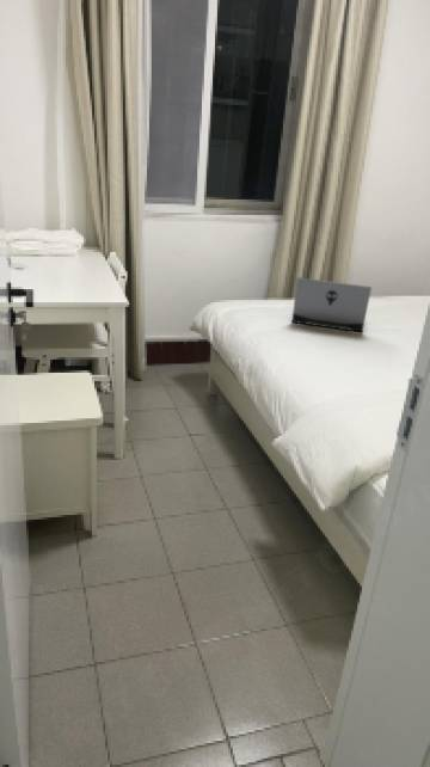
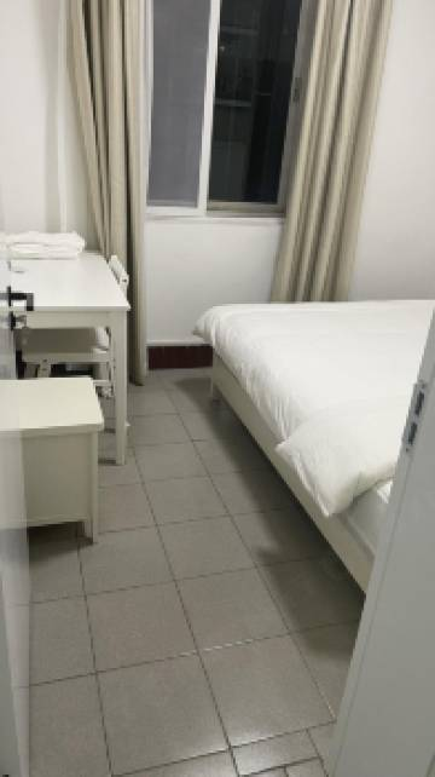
- laptop [290,276,373,332]
